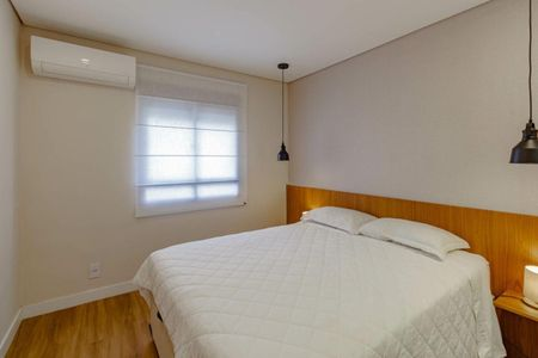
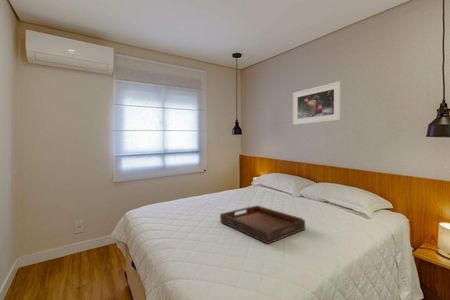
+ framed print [292,80,342,126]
+ serving tray [219,204,306,245]
